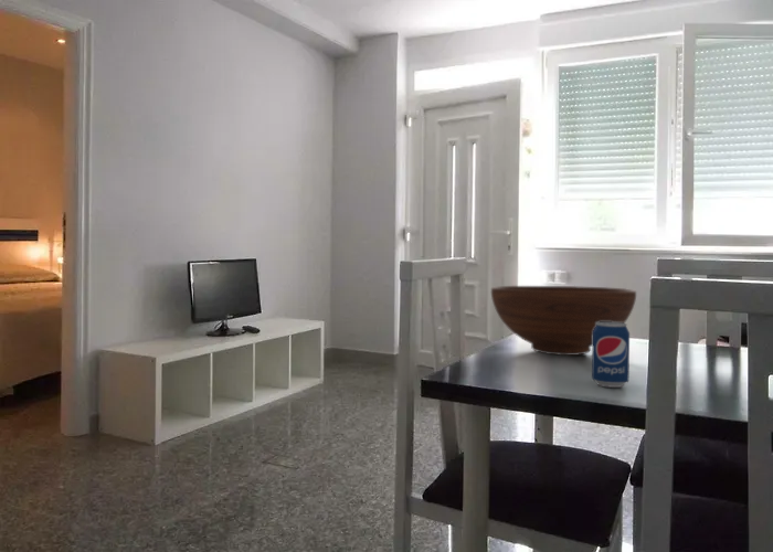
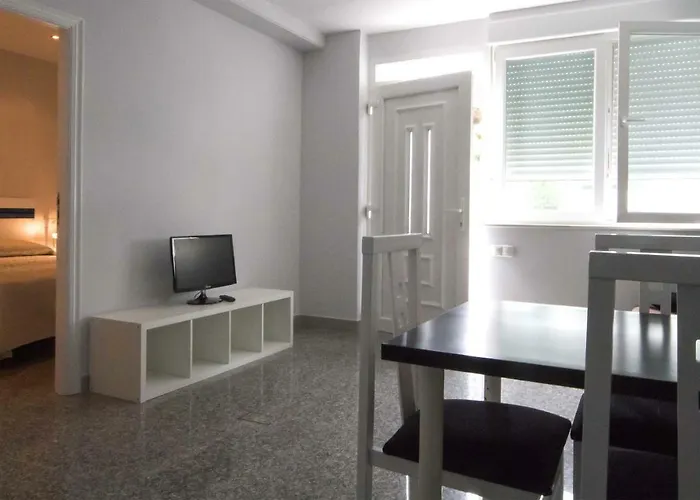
- fruit bowl [490,285,637,357]
- beverage can [591,321,631,389]
